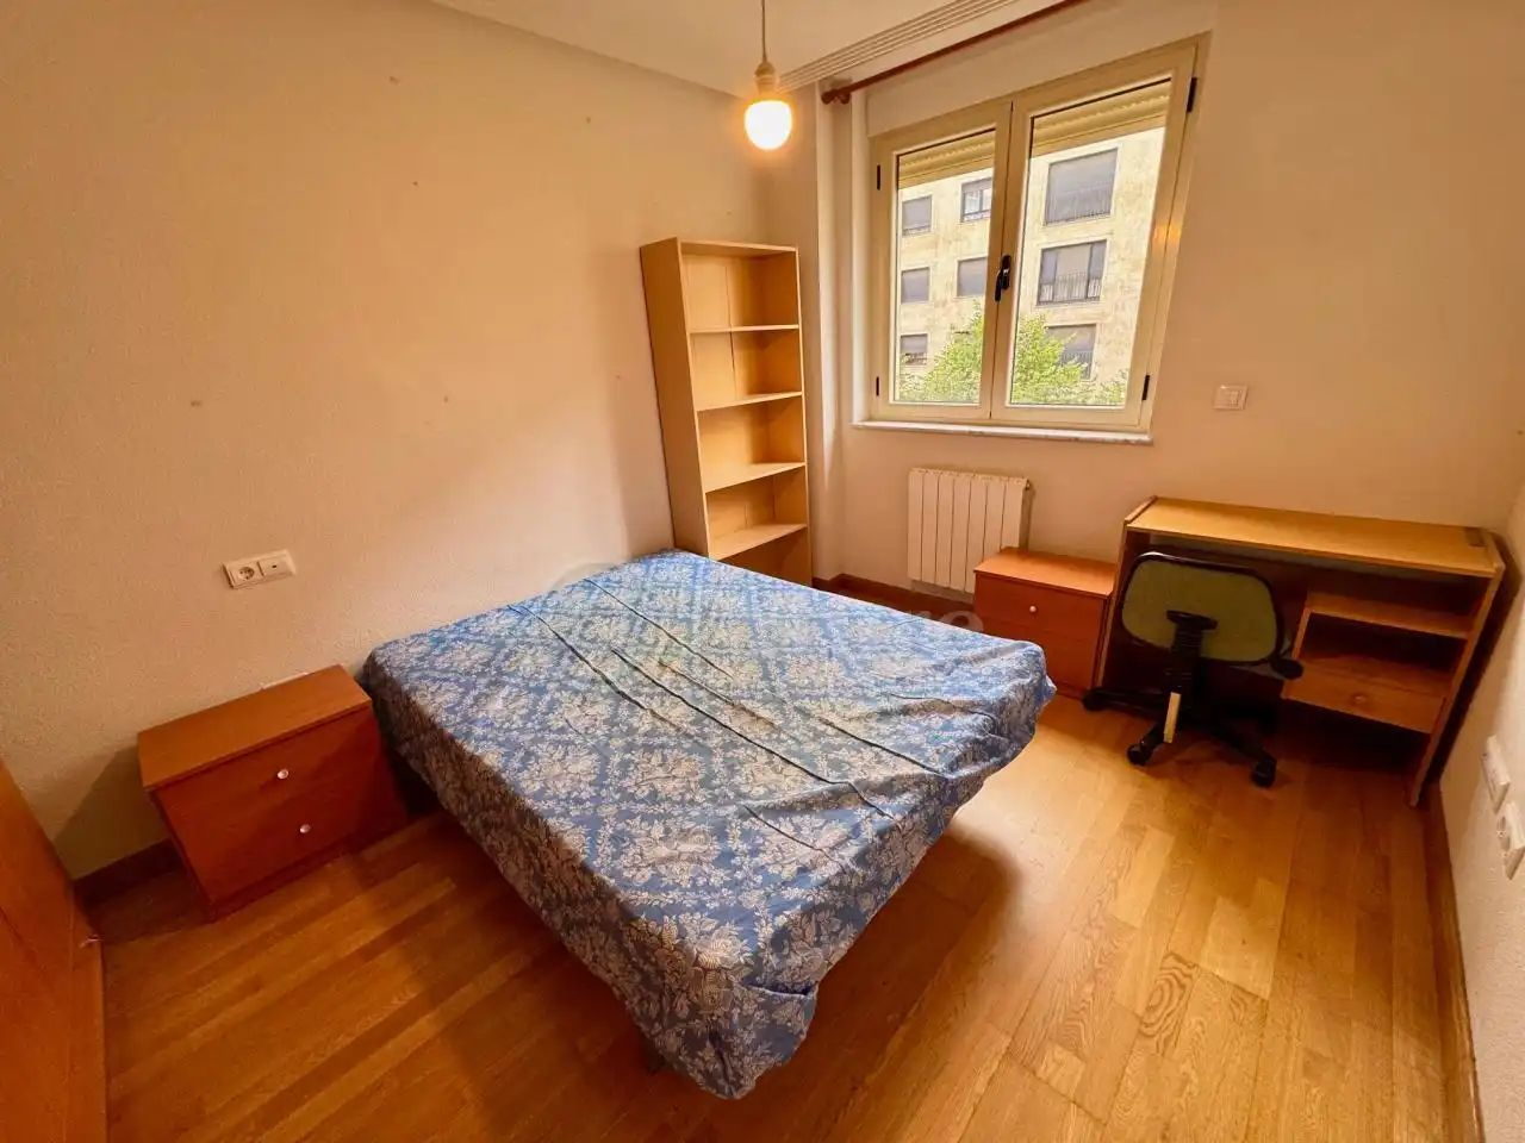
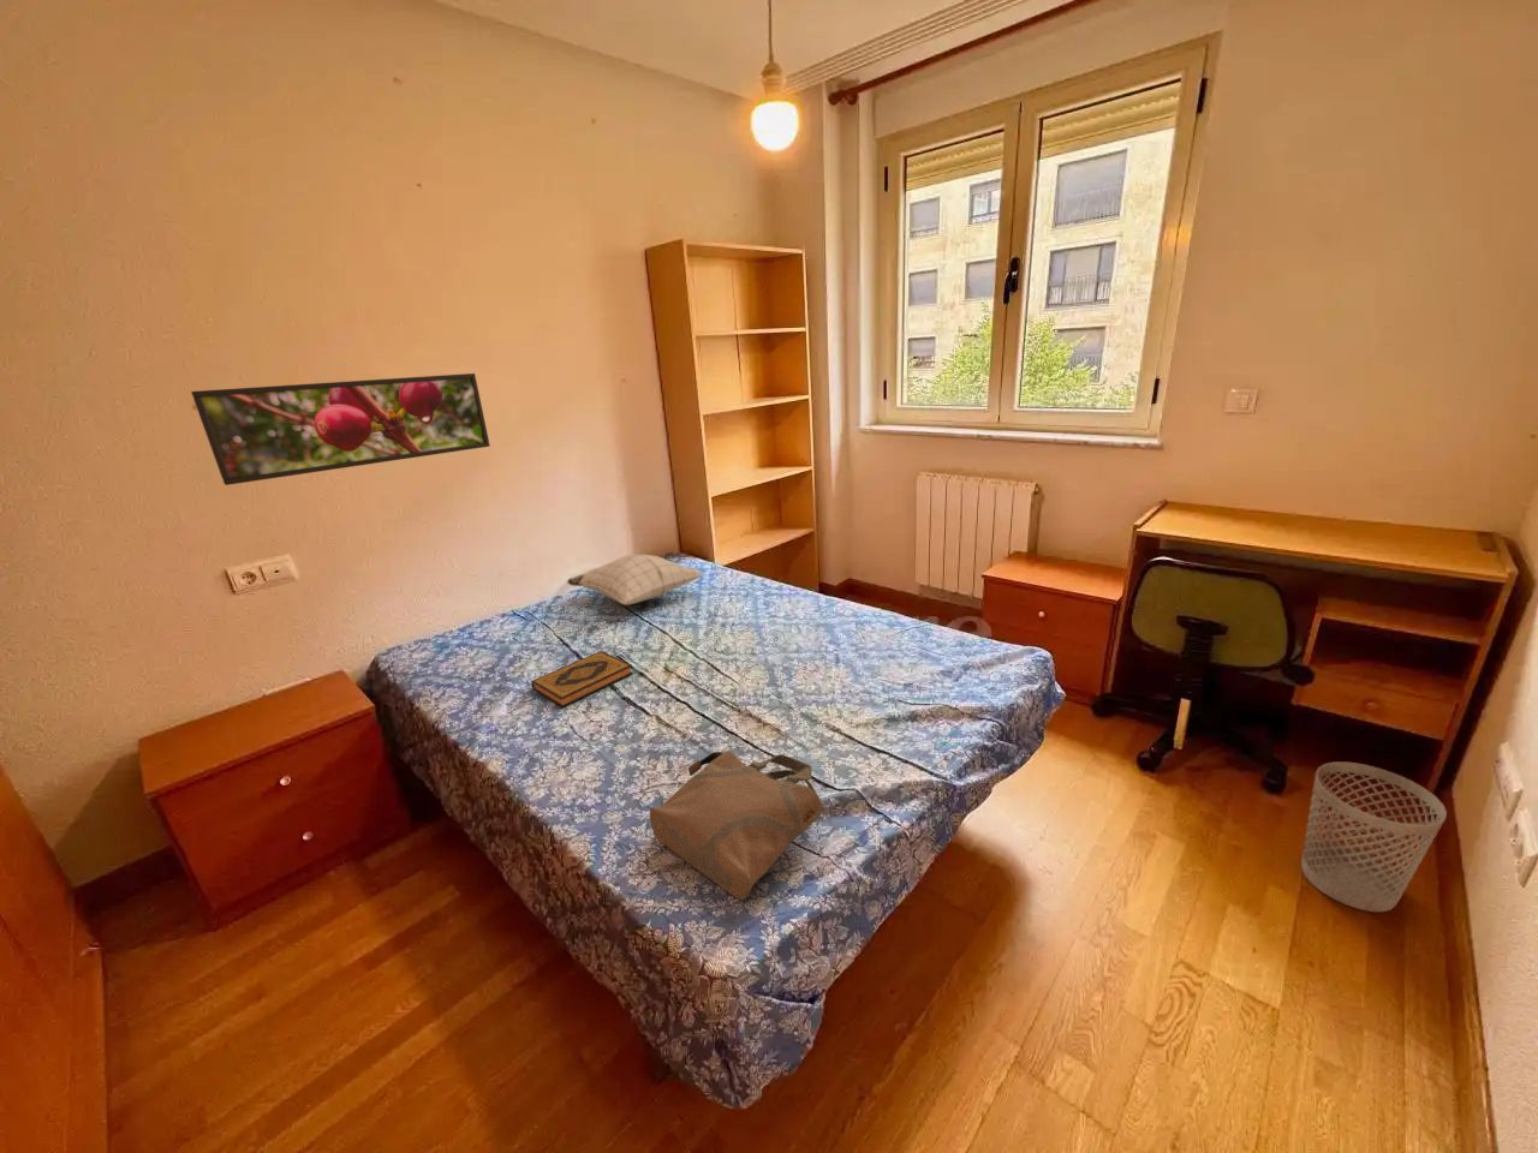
+ pillow [566,553,704,607]
+ wastebasket [1301,762,1448,913]
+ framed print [190,372,490,487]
+ tote bag [649,750,823,901]
+ hardback book [530,649,635,709]
